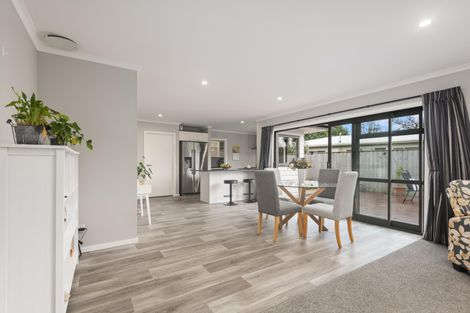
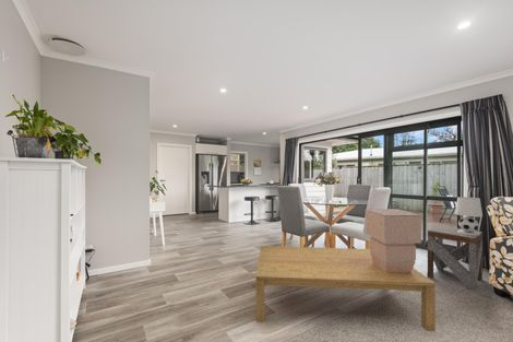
+ side table [427,224,484,292]
+ decorative box [365,208,422,273]
+ coffee table [254,245,437,332]
+ table lamp [454,196,484,235]
